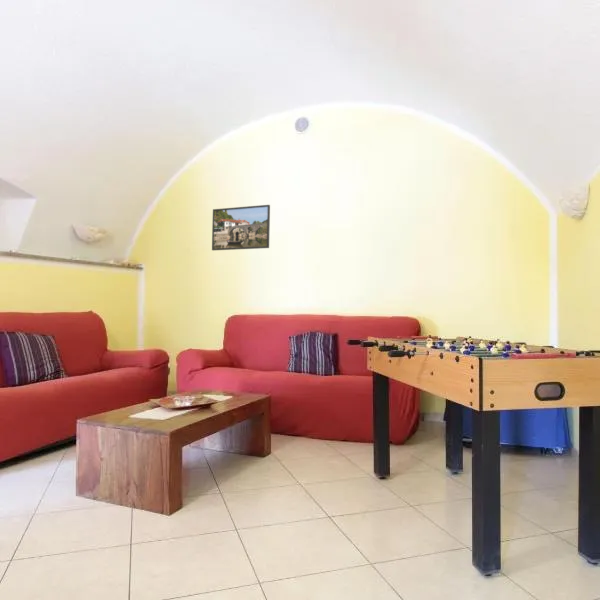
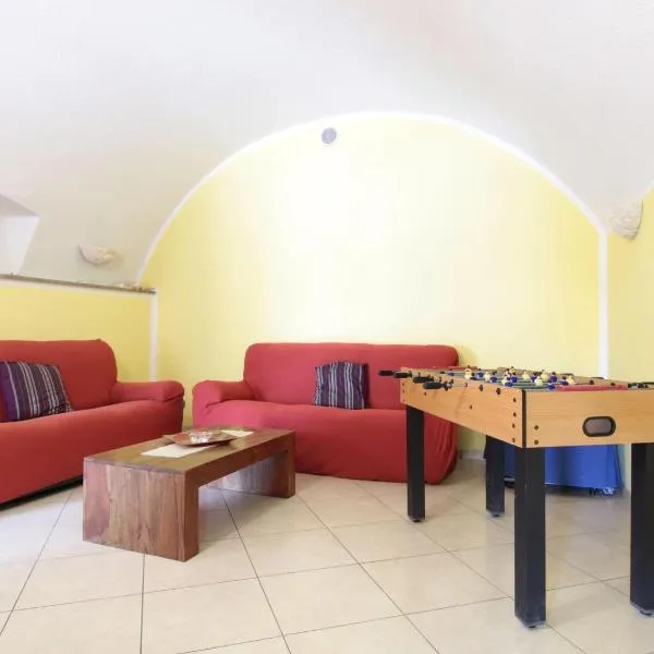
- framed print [211,204,271,251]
